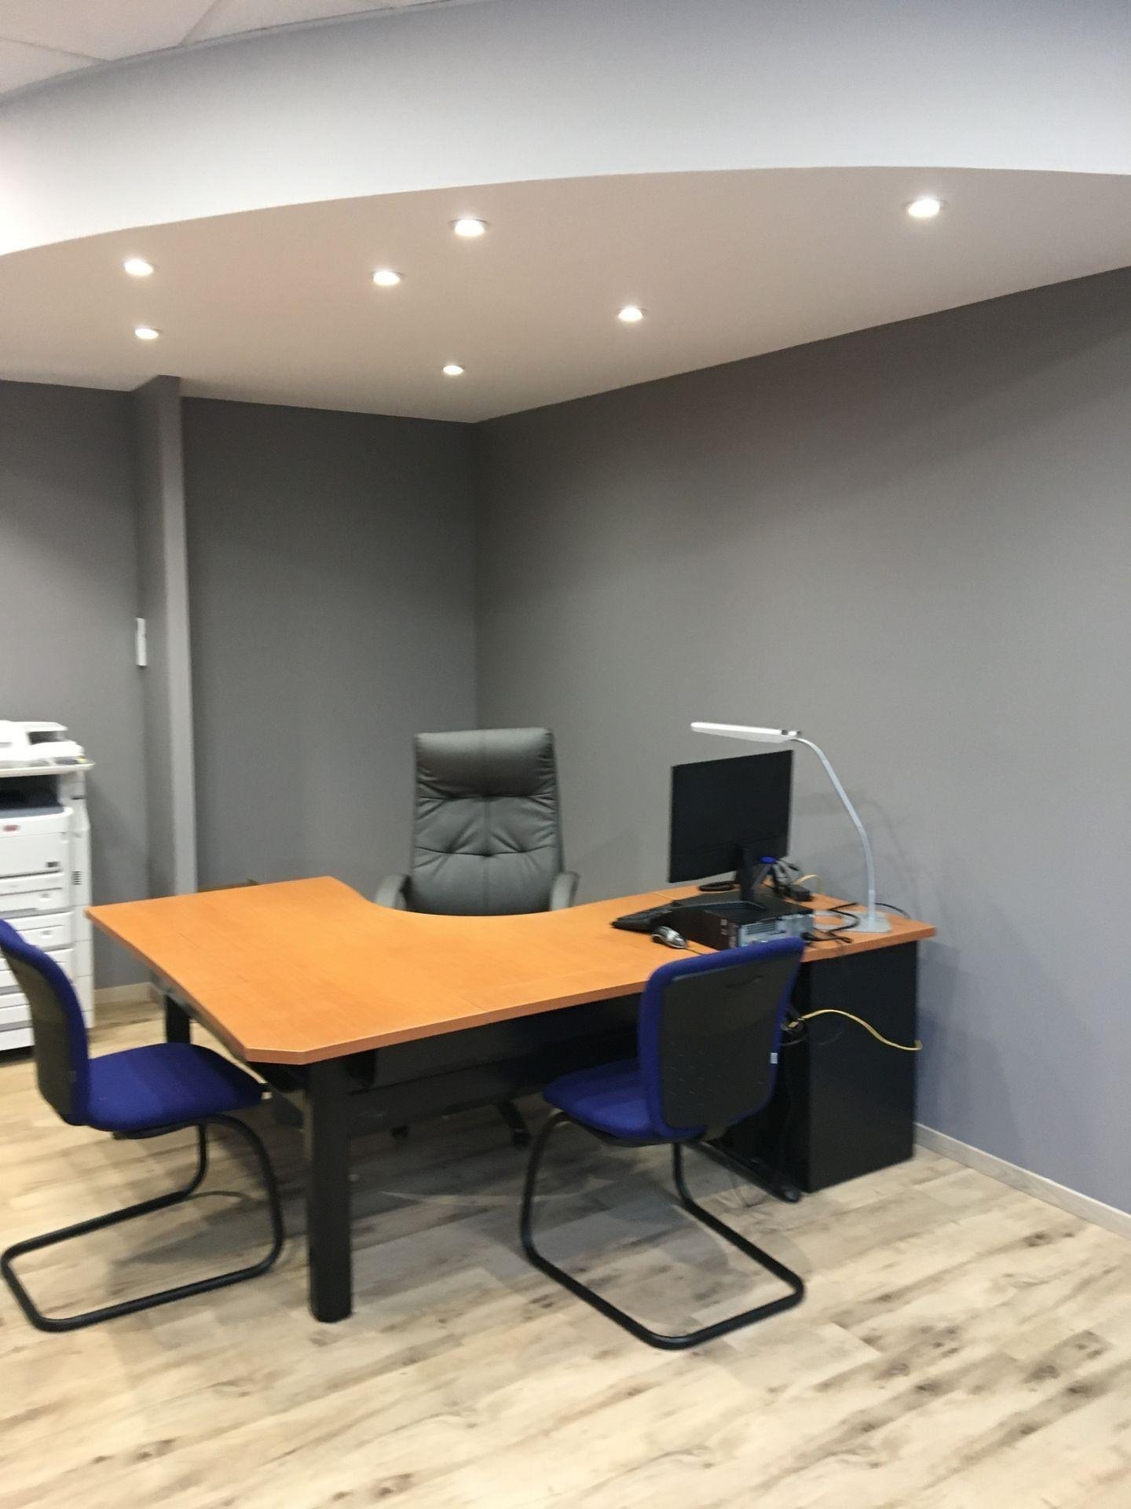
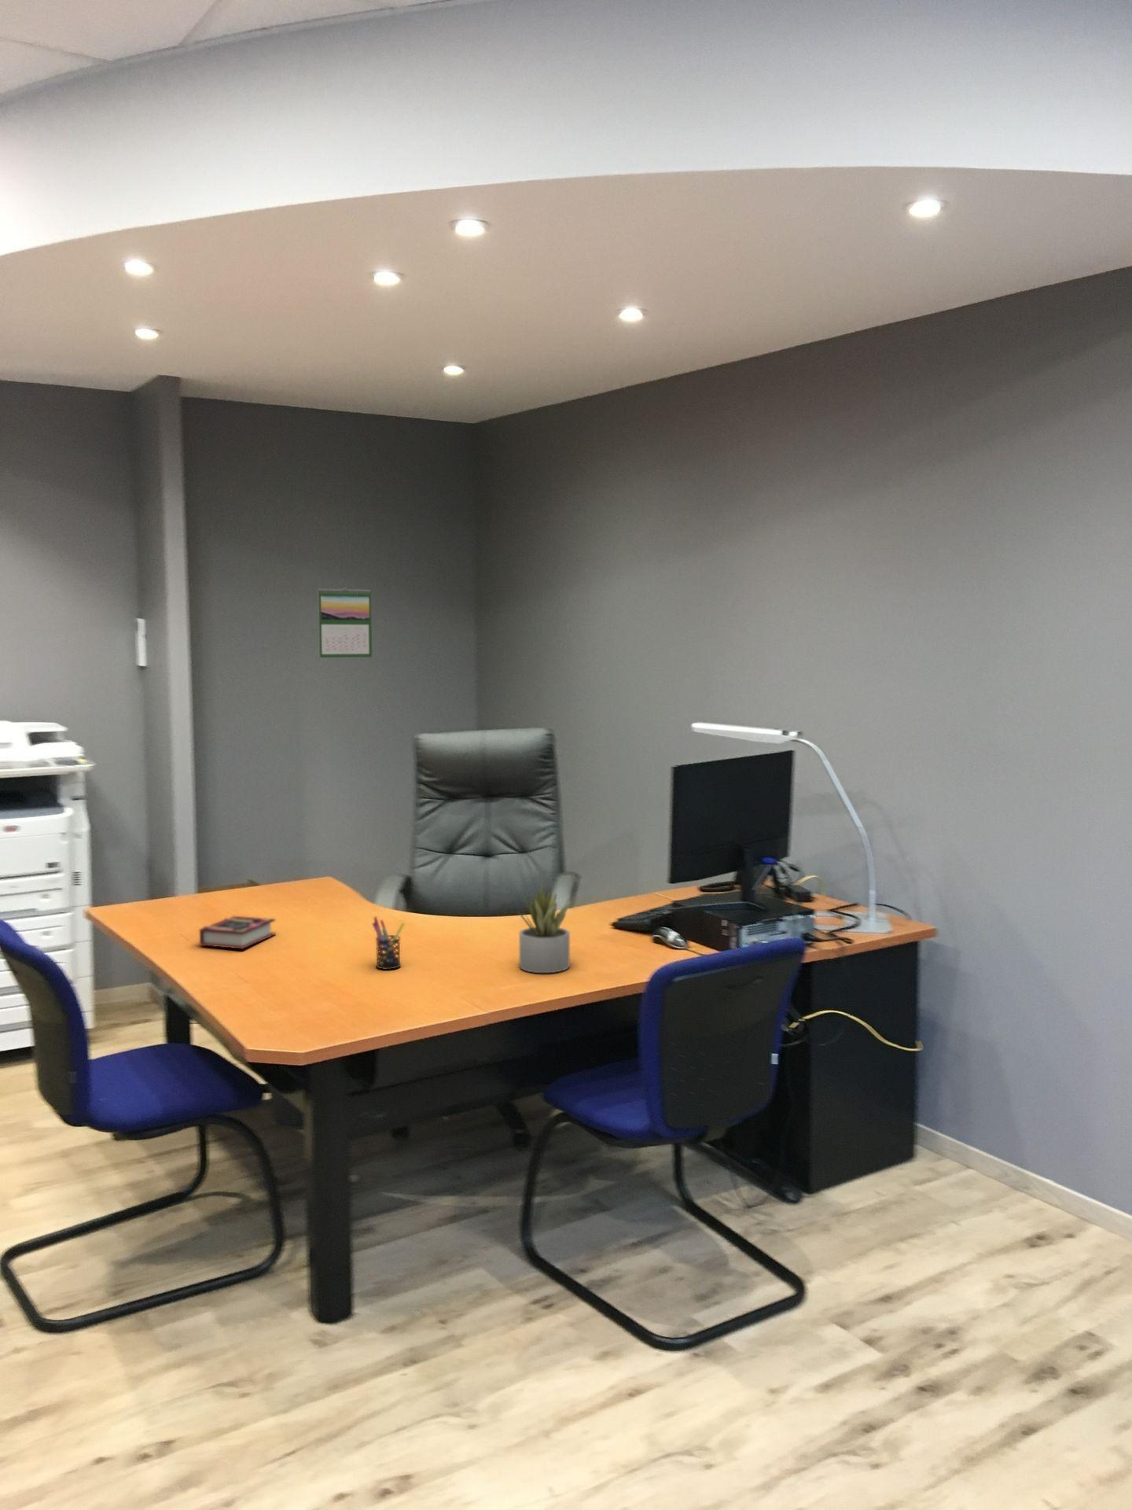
+ pen holder [371,917,405,970]
+ book [199,916,277,950]
+ succulent plant [517,885,572,974]
+ calendar [316,587,372,659]
